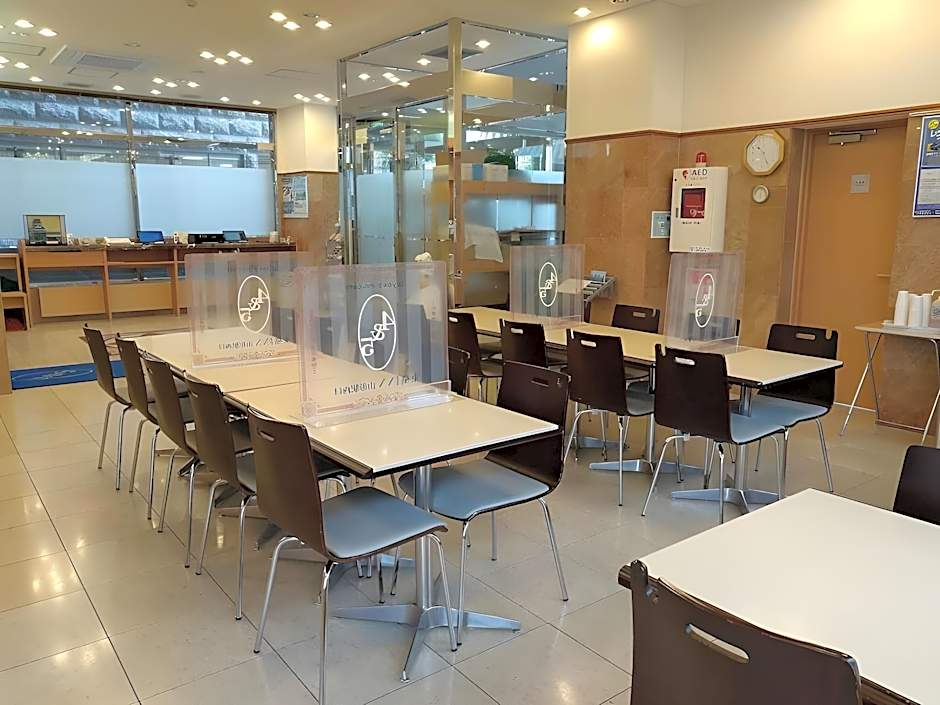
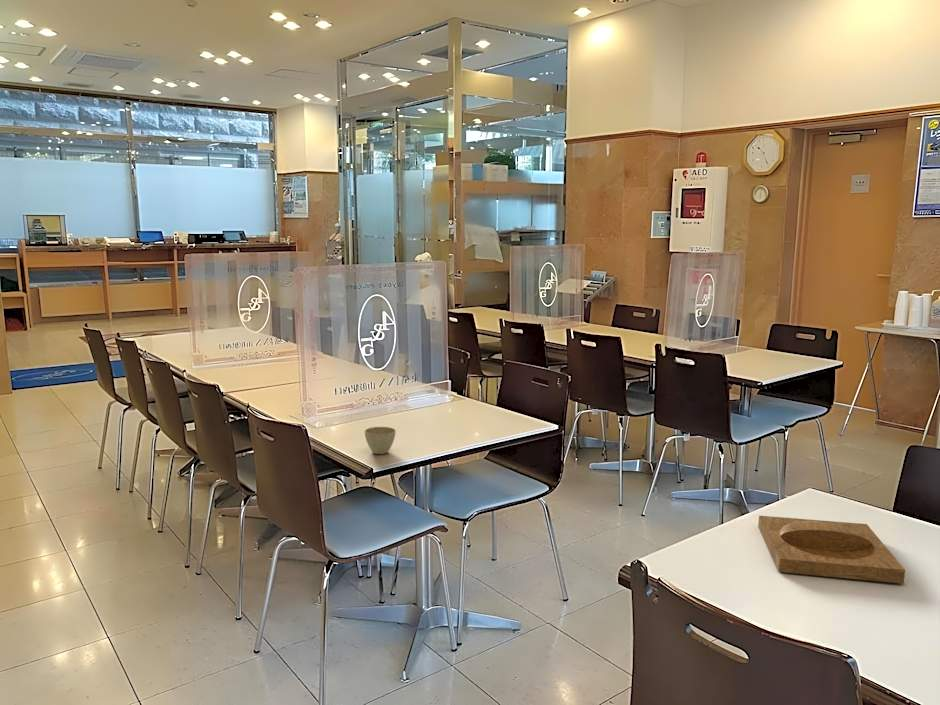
+ tray [757,515,906,585]
+ flower pot [363,426,397,455]
